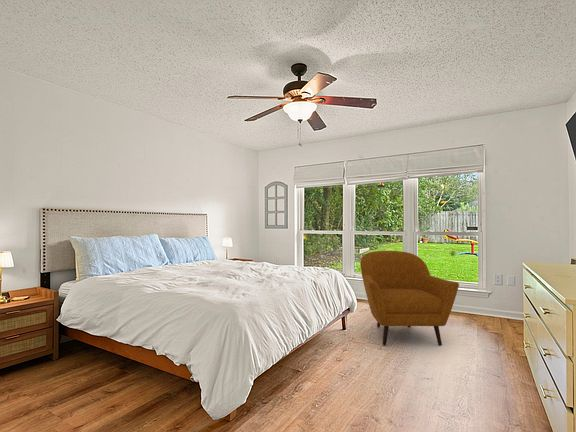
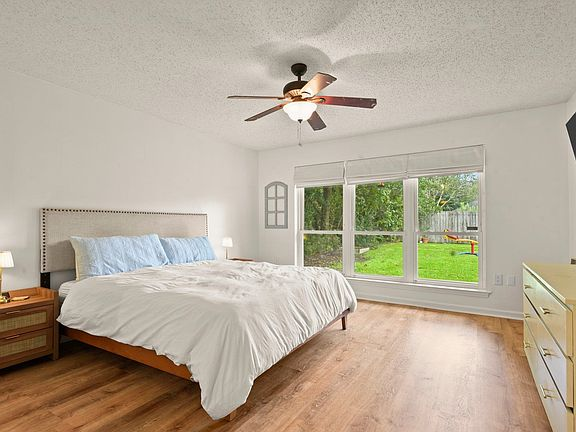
- armchair [359,250,460,346]
